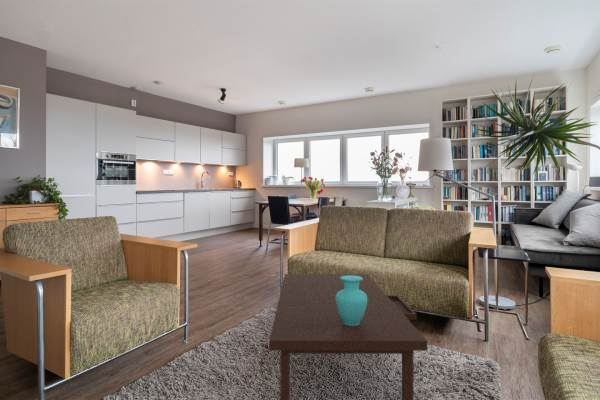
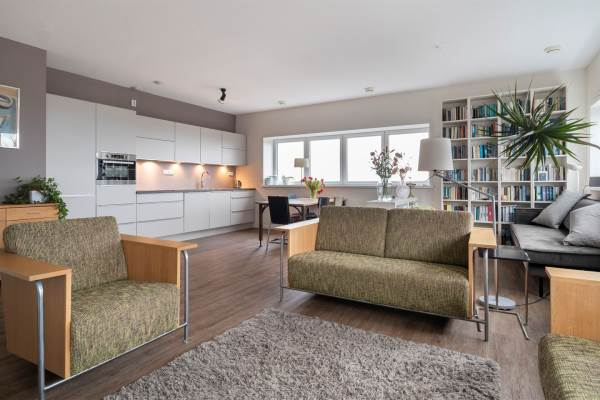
- coffee table [268,273,428,400]
